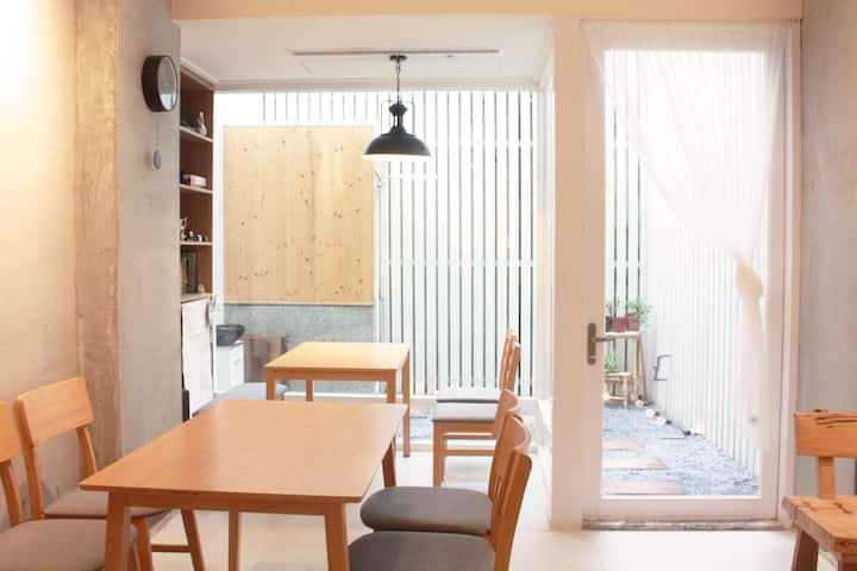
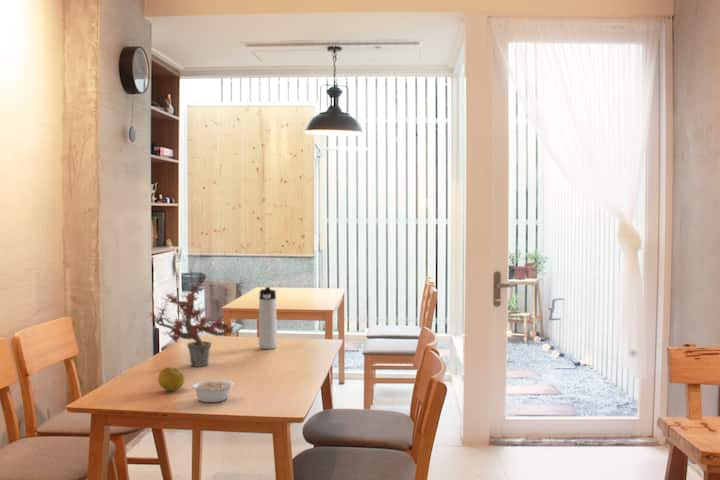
+ legume [191,379,235,403]
+ thermos bottle [258,286,278,350]
+ potted plant [148,268,243,368]
+ fruit [157,366,185,392]
